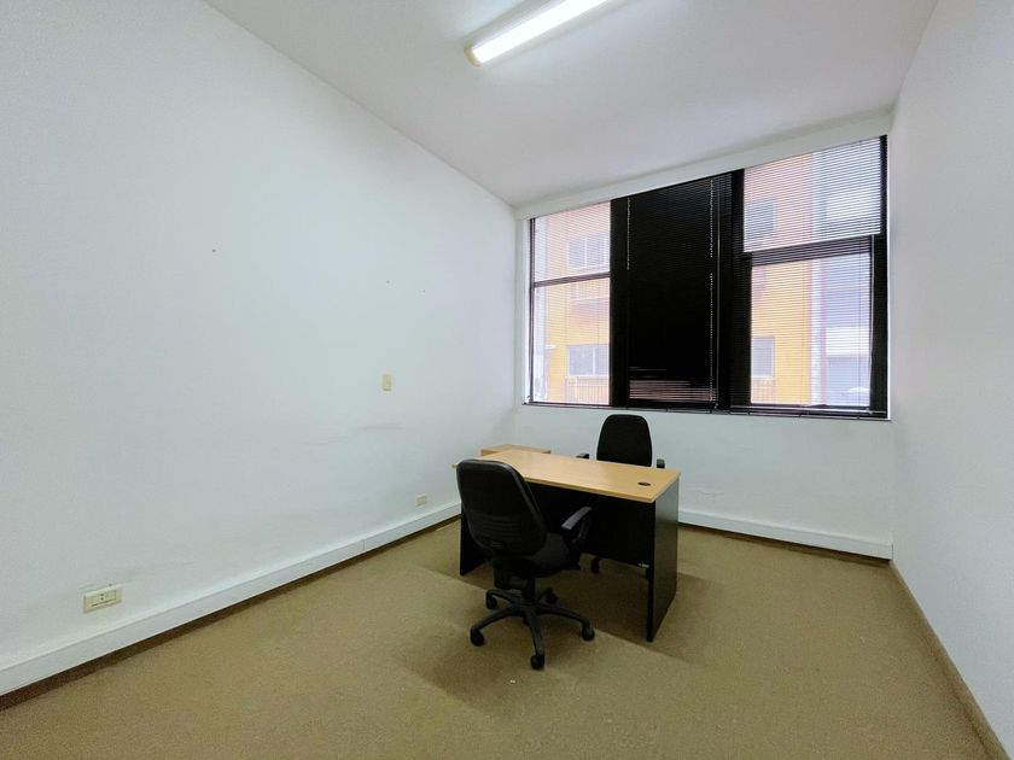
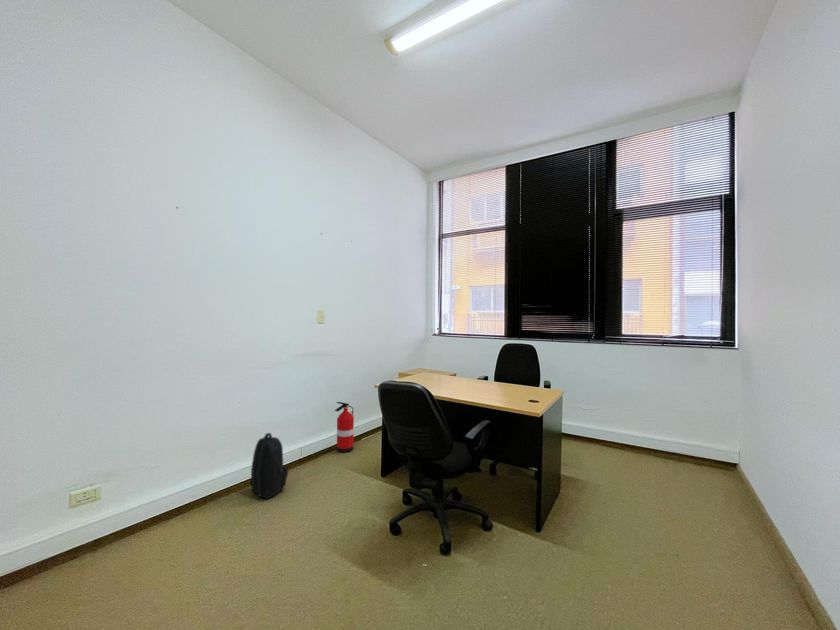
+ backpack [248,432,289,500]
+ fire extinguisher [334,401,355,454]
